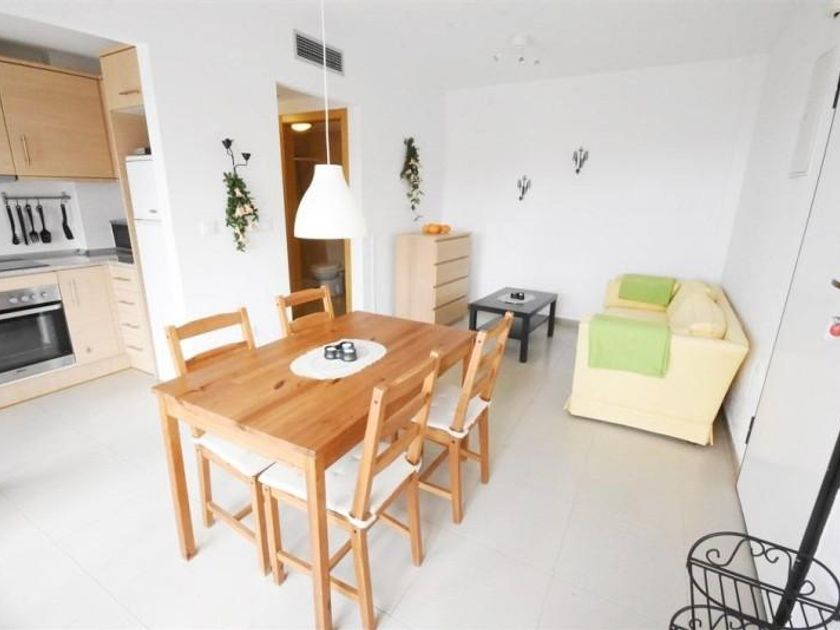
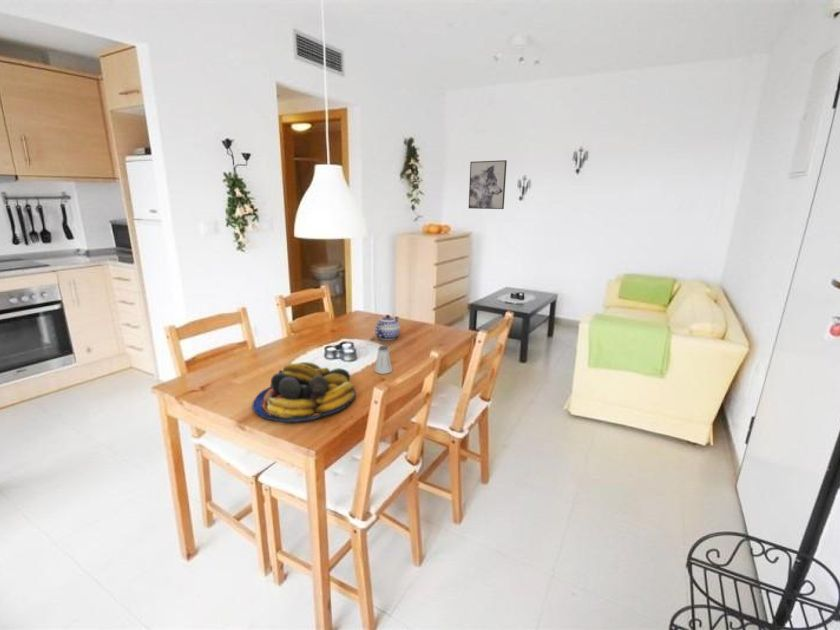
+ teapot [374,314,401,341]
+ fruit bowl [251,361,356,423]
+ saltshaker [374,345,393,375]
+ wall art [468,159,508,210]
